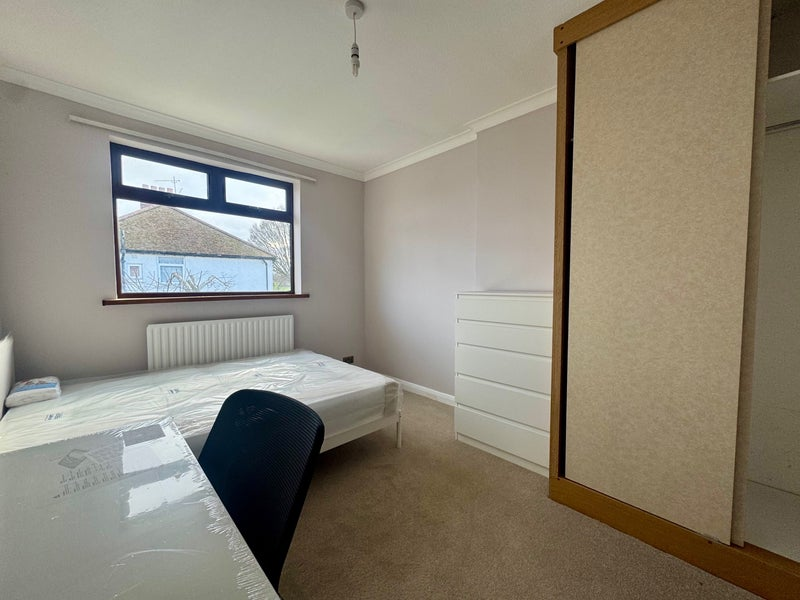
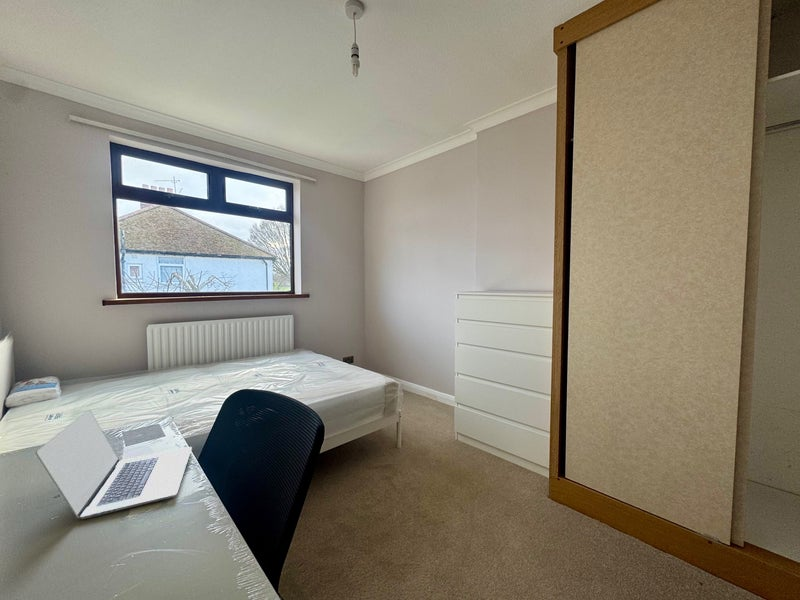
+ laptop [35,409,193,520]
